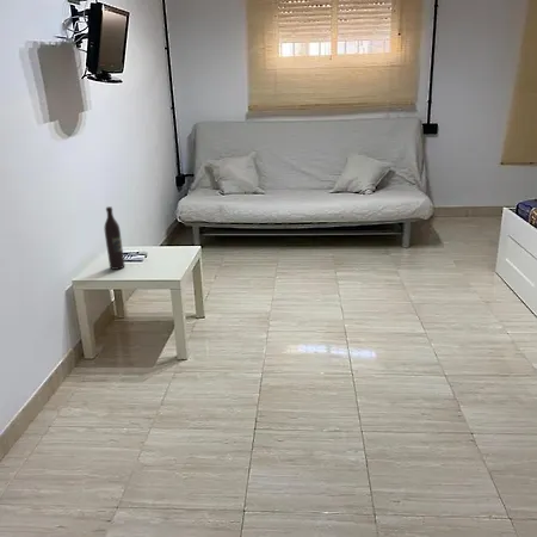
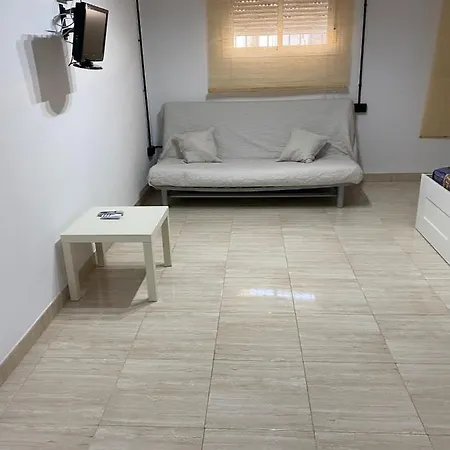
- wine bottle [103,205,125,271]
